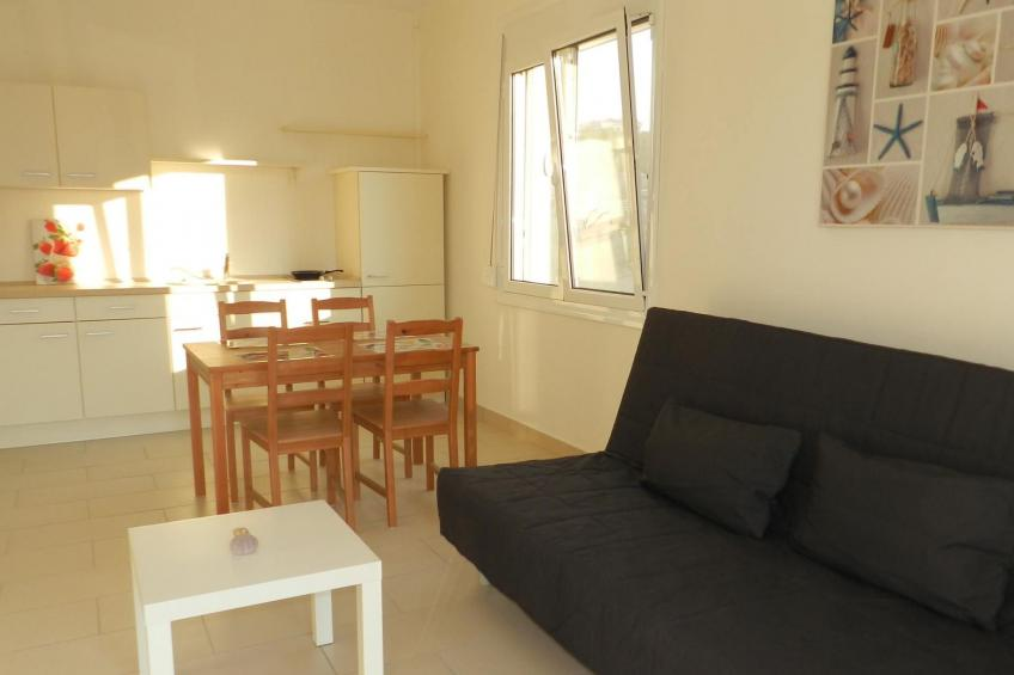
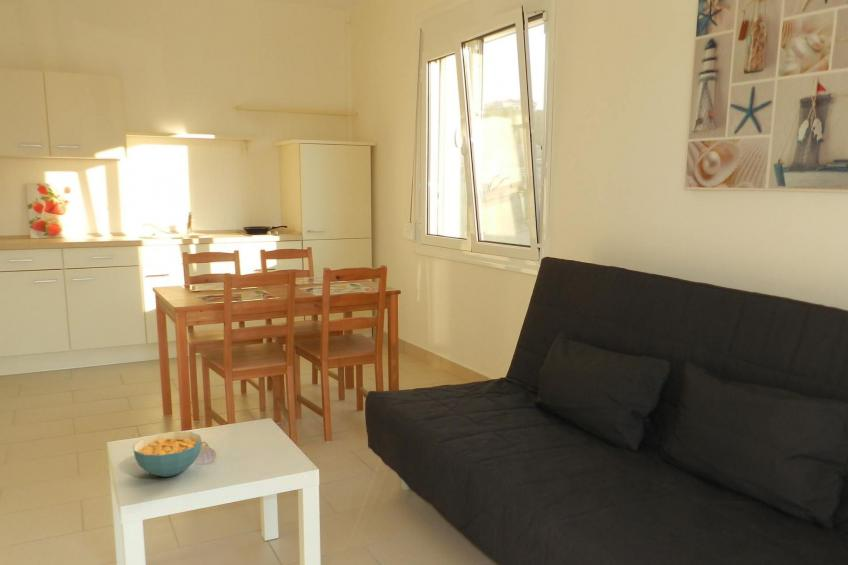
+ cereal bowl [132,430,203,478]
